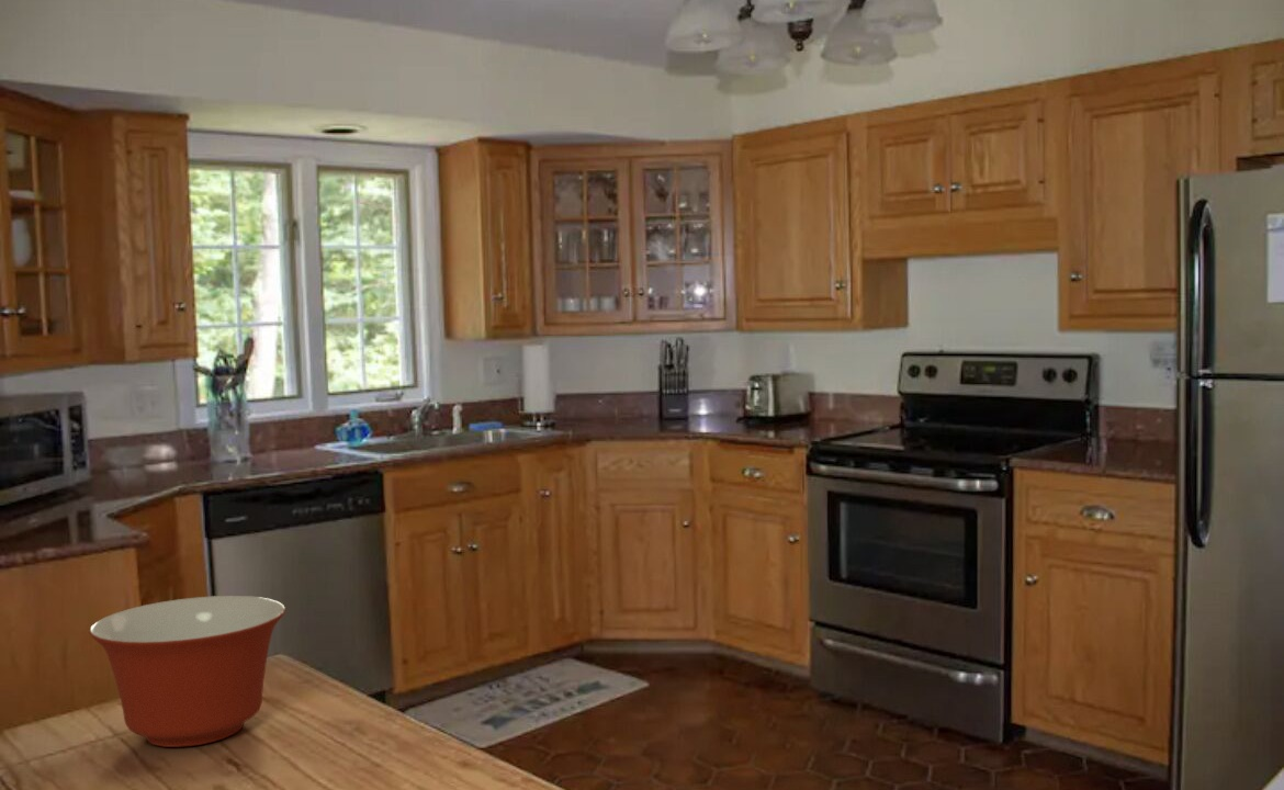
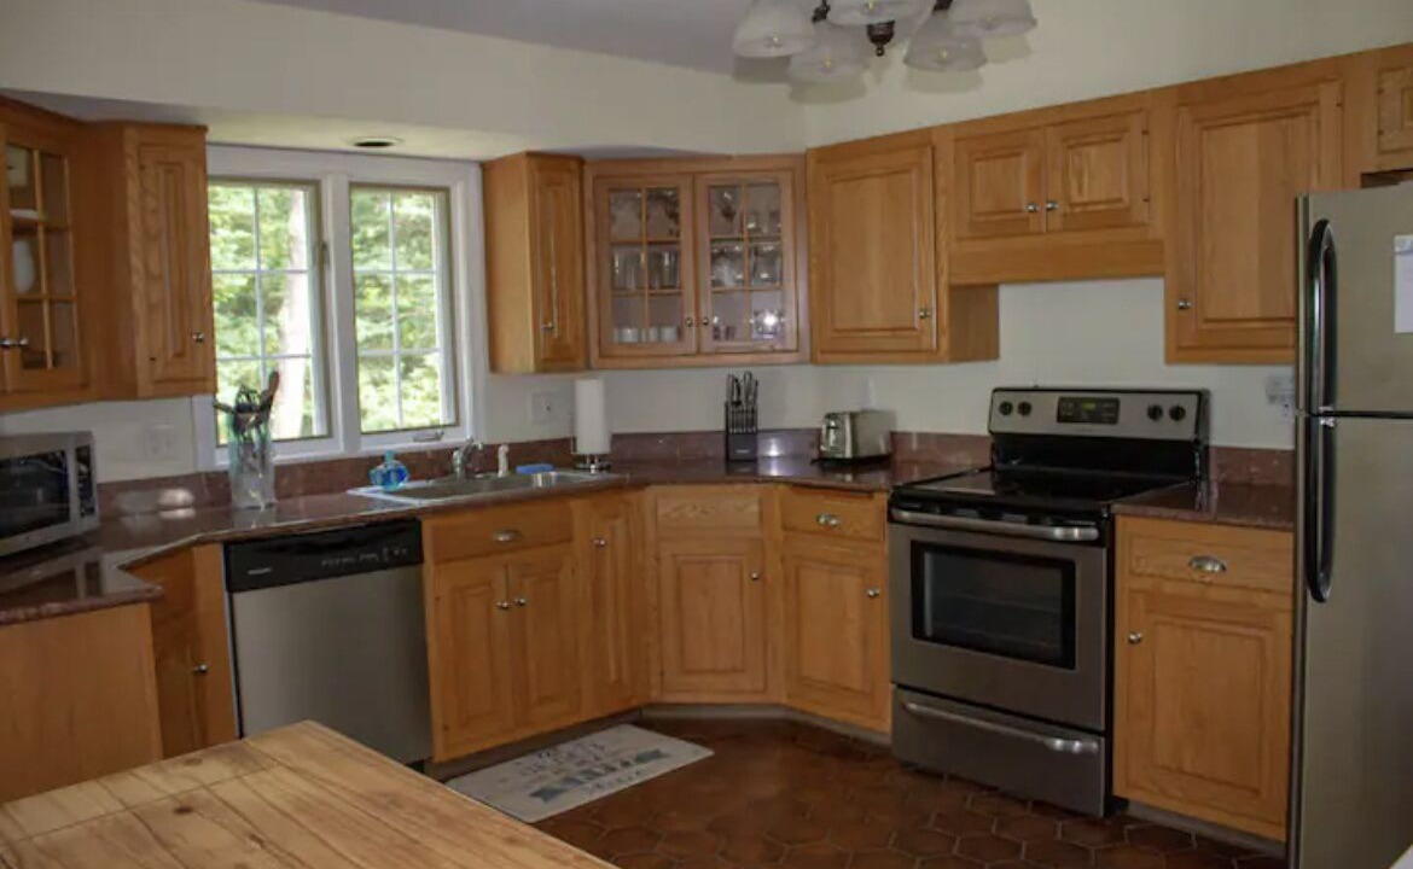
- mixing bowl [88,595,286,748]
